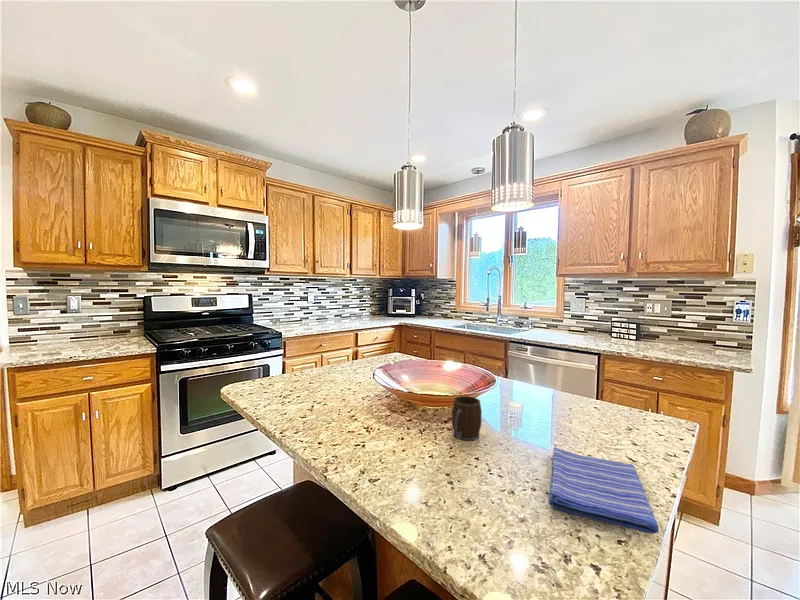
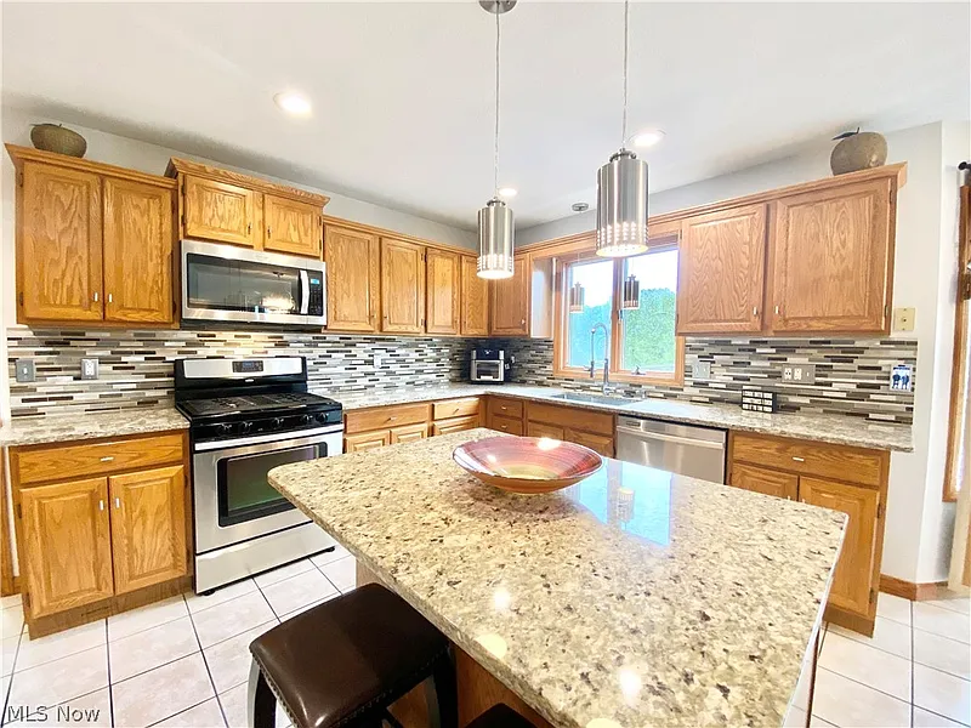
- dish towel [547,447,660,535]
- mug [451,395,483,441]
